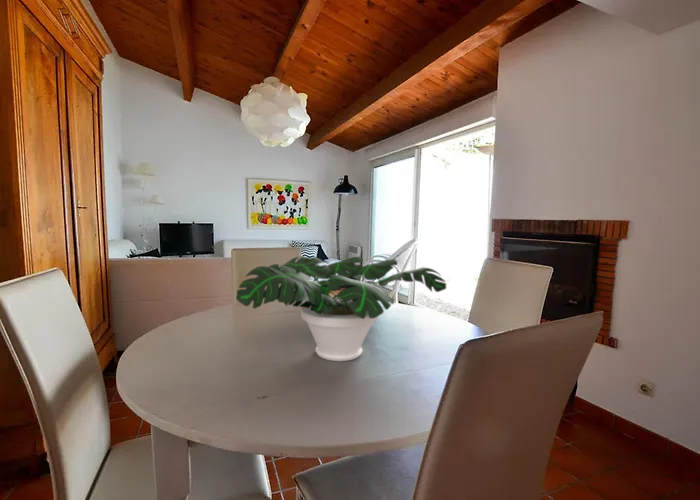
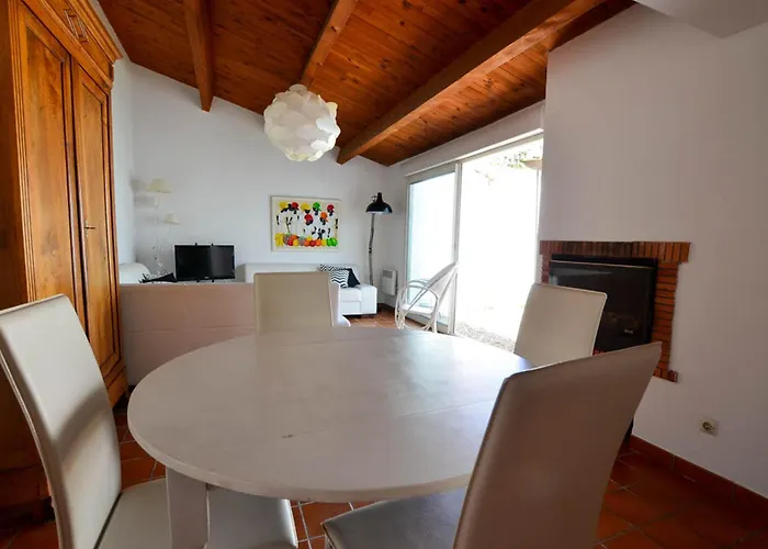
- potted plant [235,255,447,362]
